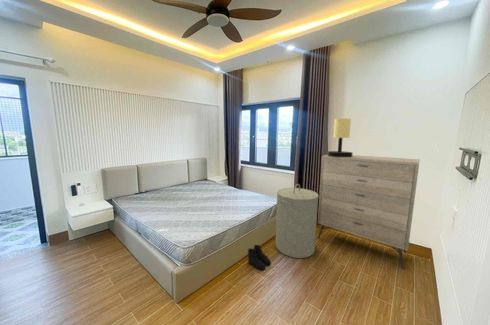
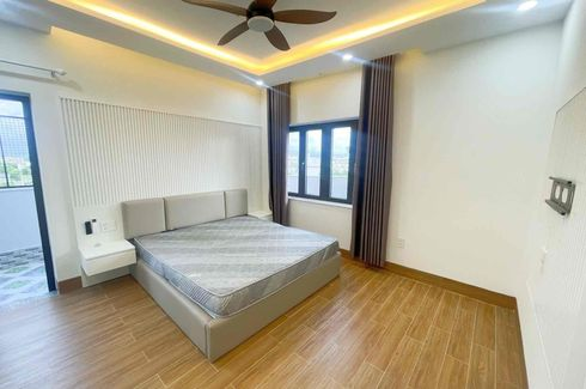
- boots [246,244,272,271]
- table lamp [327,117,354,157]
- laundry hamper [275,183,319,259]
- dresser [317,154,421,270]
